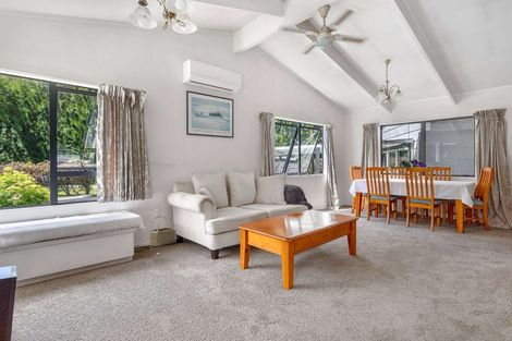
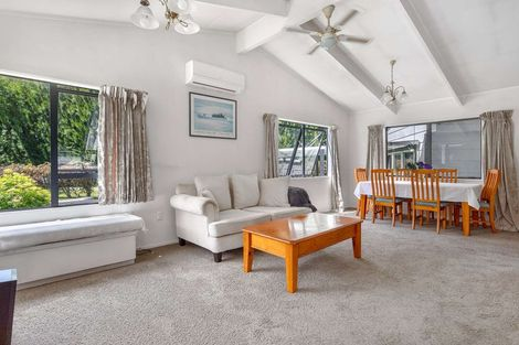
- wicker basket [148,215,176,247]
